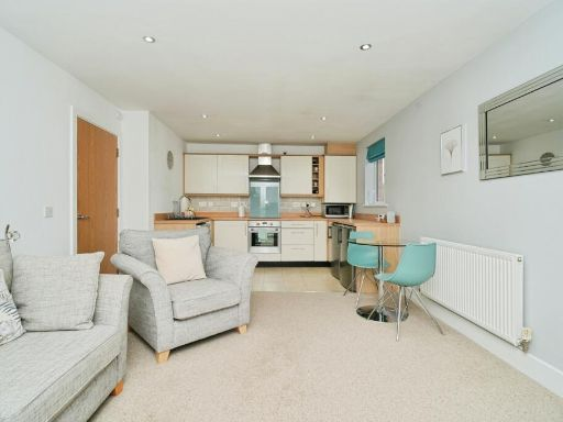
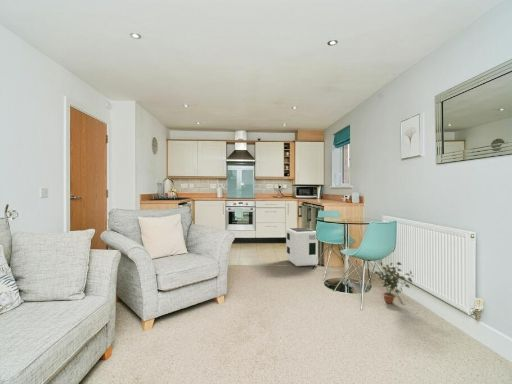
+ air purifier [285,227,319,267]
+ potted plant [373,261,414,305]
